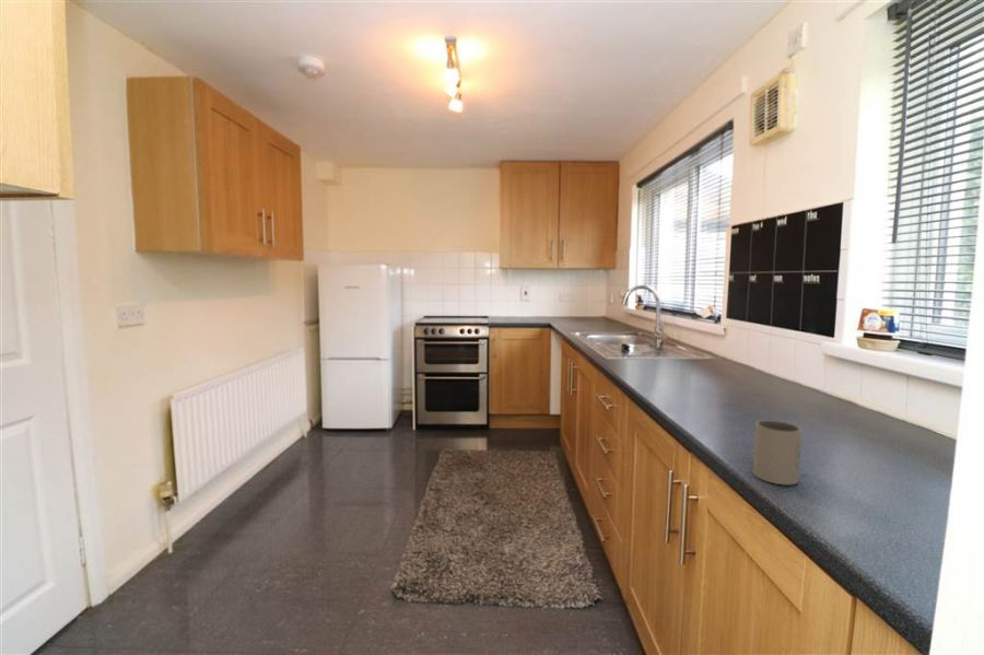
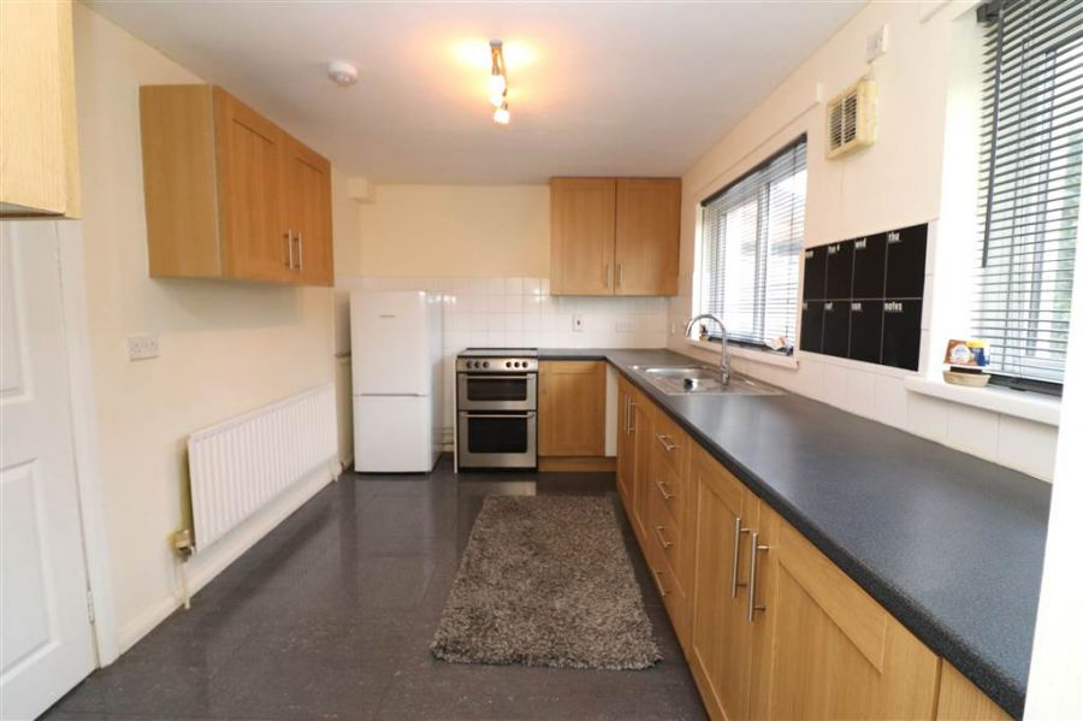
- mug [752,419,803,487]
